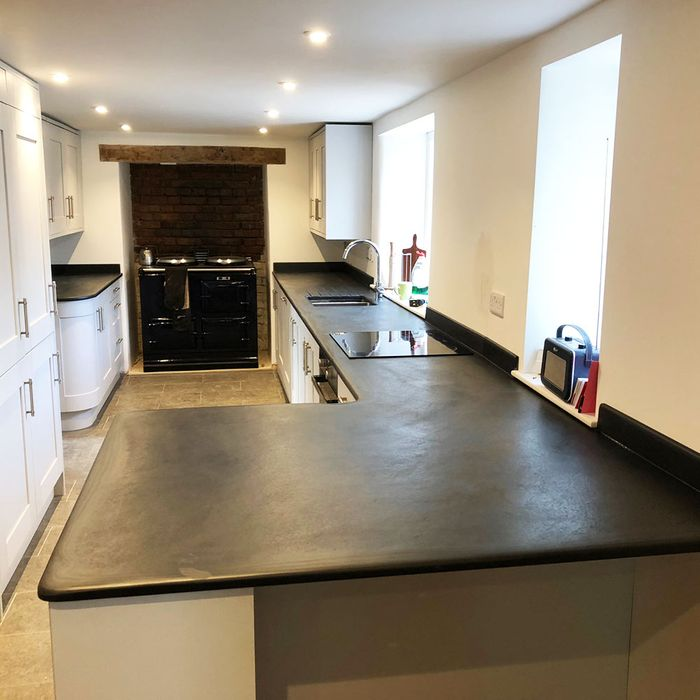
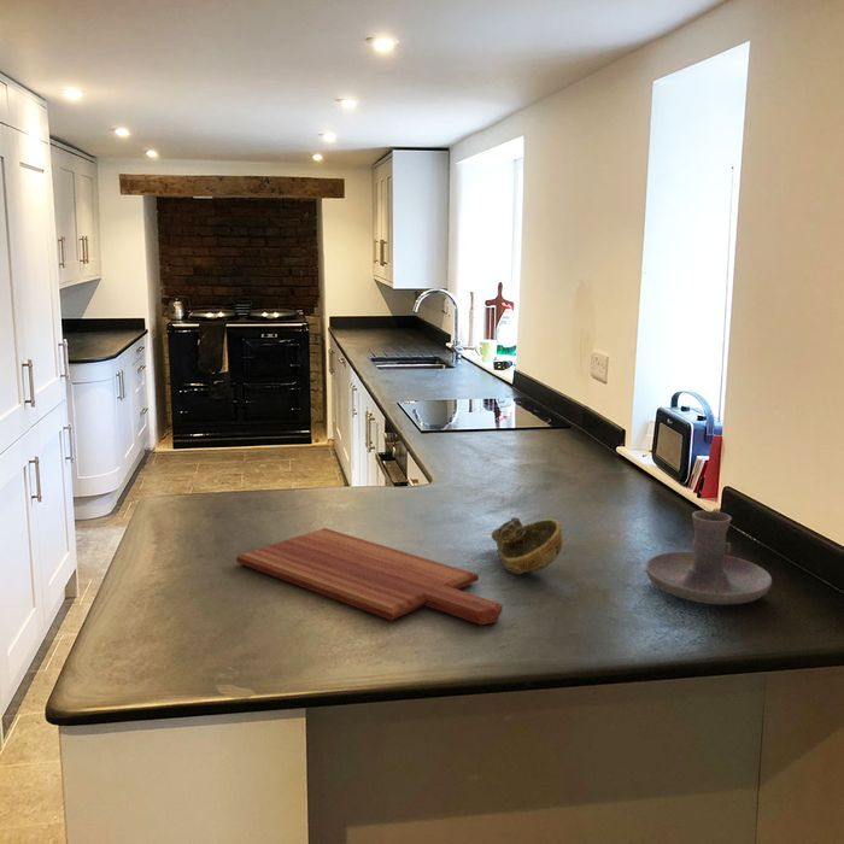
+ decorative bowl [491,517,564,575]
+ candle holder [645,510,773,605]
+ cutting board [235,527,504,626]
